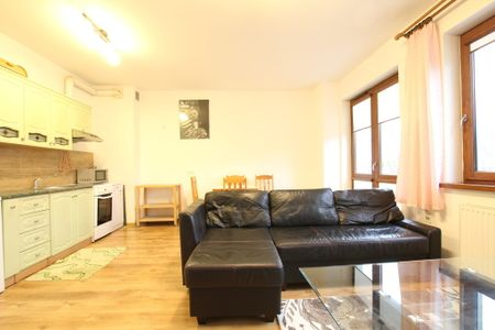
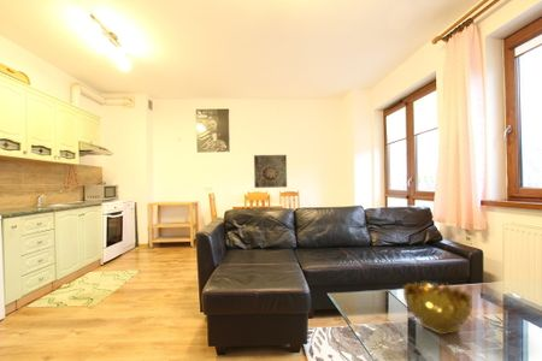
+ wall art [253,154,288,189]
+ decorative bowl [402,280,473,337]
